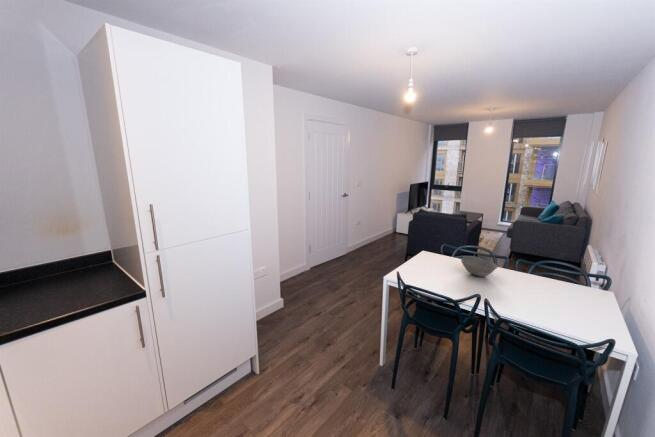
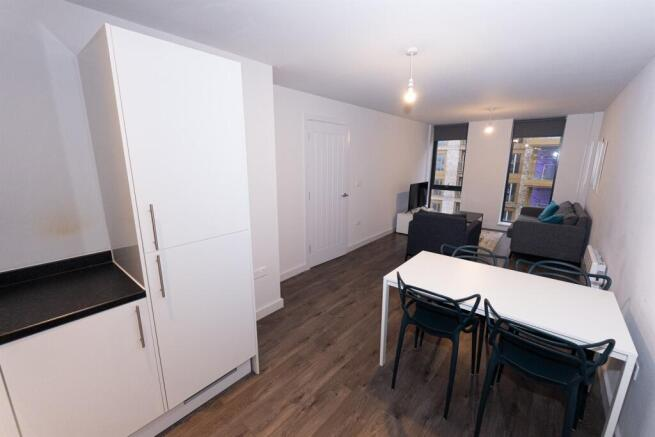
- bowl [460,255,499,278]
